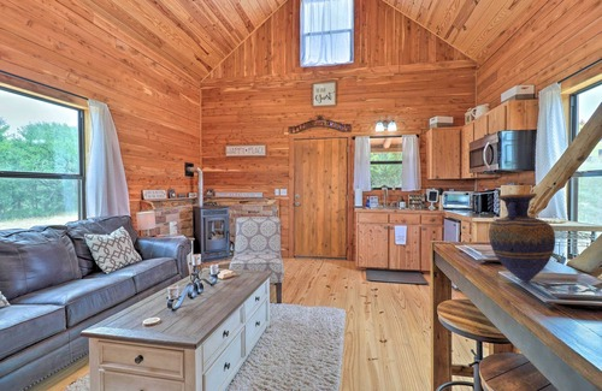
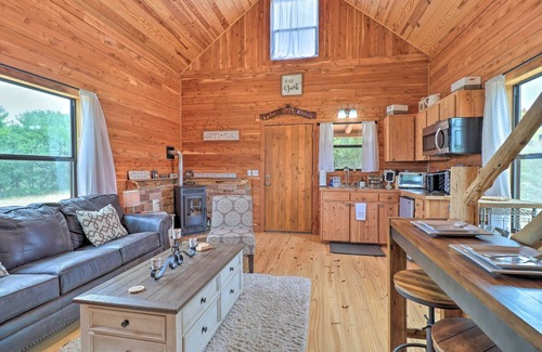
- vase [488,192,556,283]
